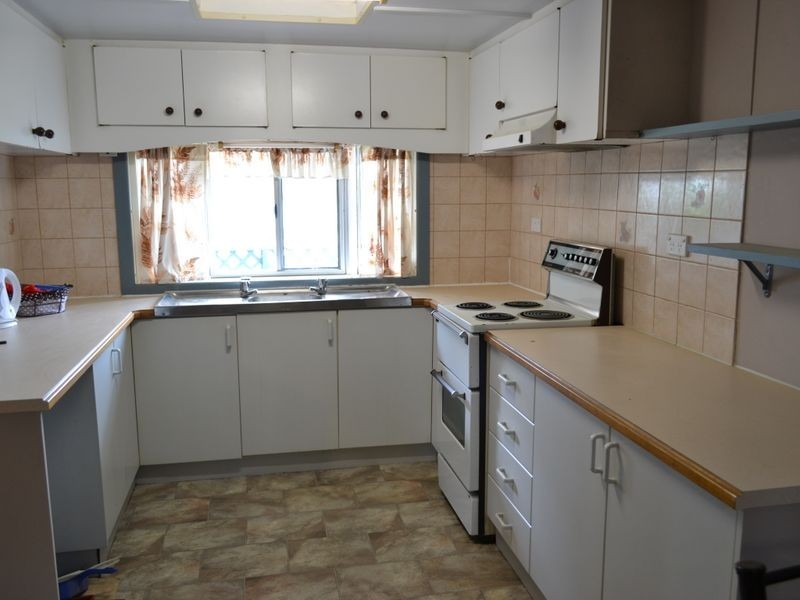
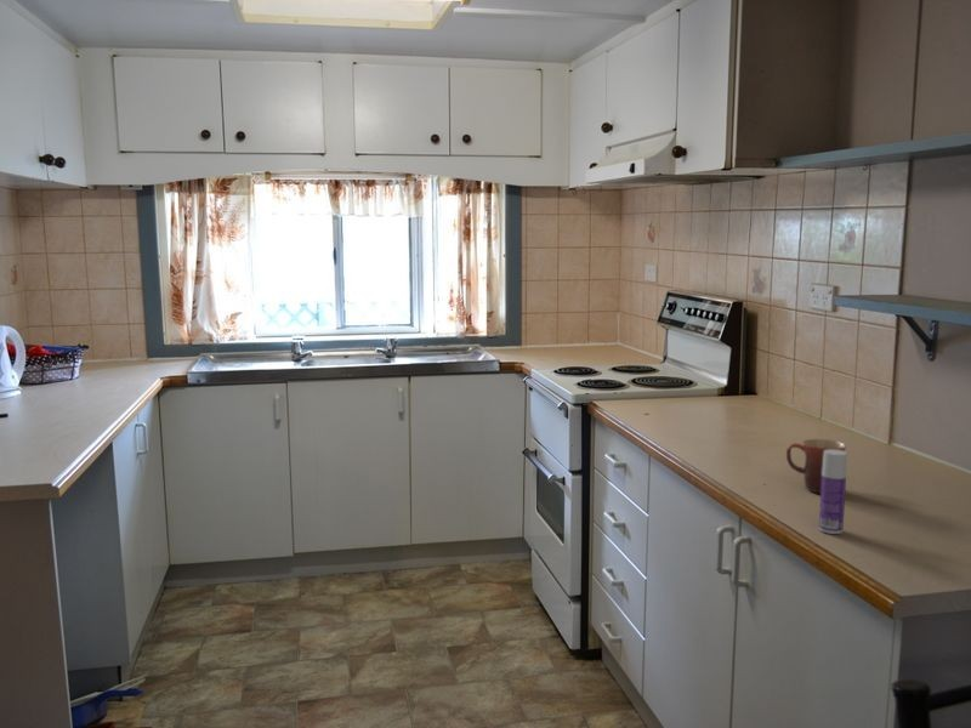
+ bottle [818,450,848,535]
+ mug [785,438,847,495]
